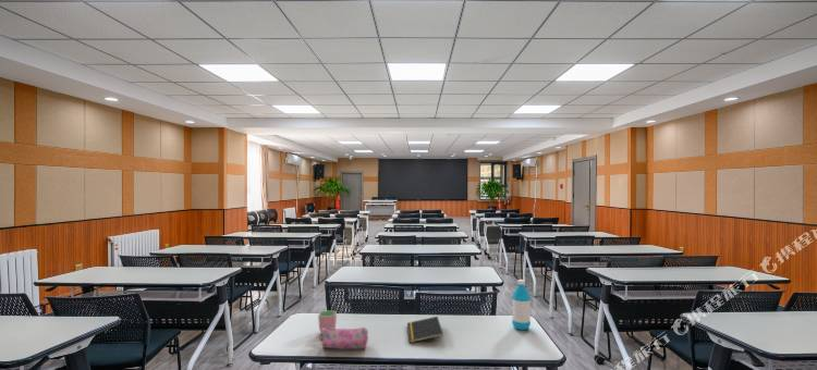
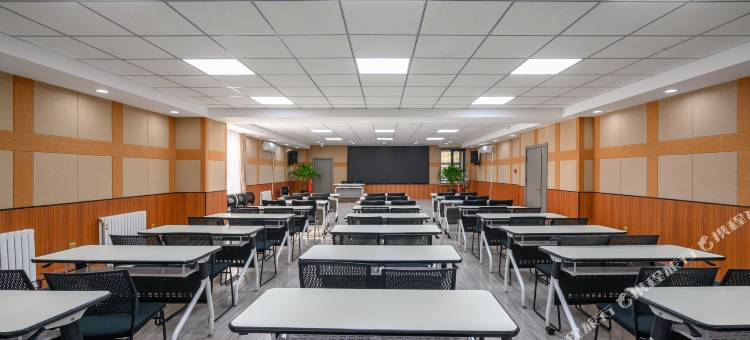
- pencil case [318,326,369,349]
- cup [317,309,338,335]
- water bottle [511,279,532,331]
- notepad [406,316,444,344]
